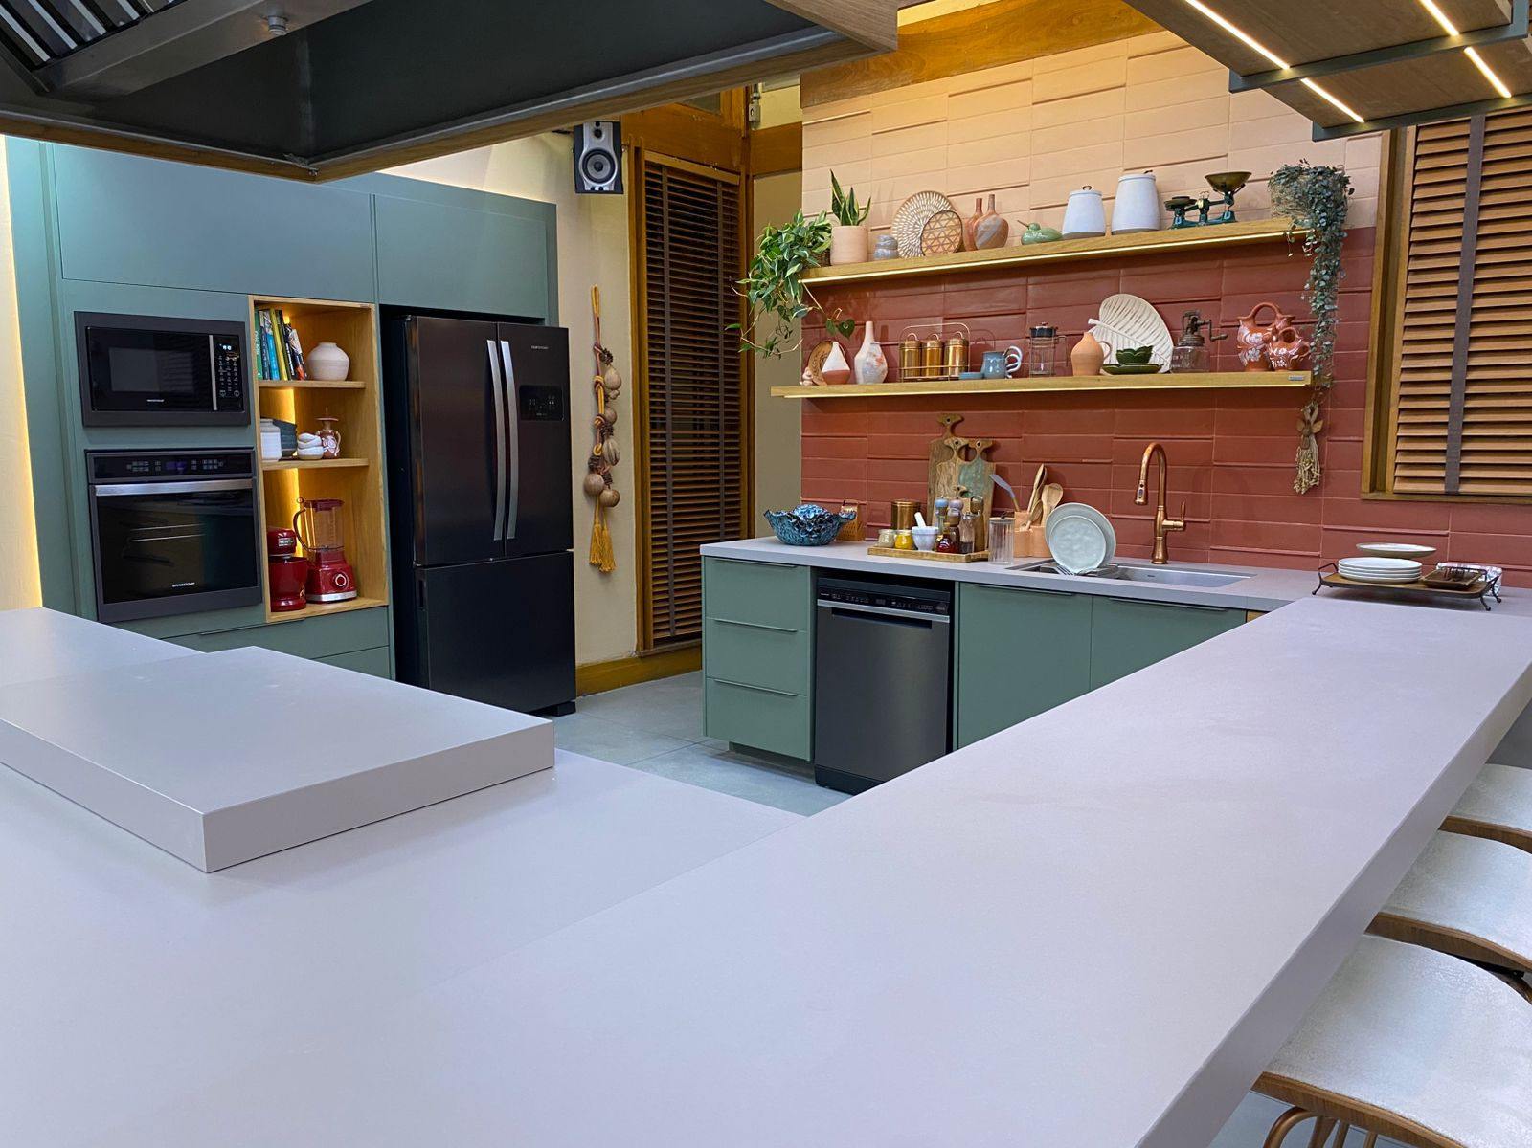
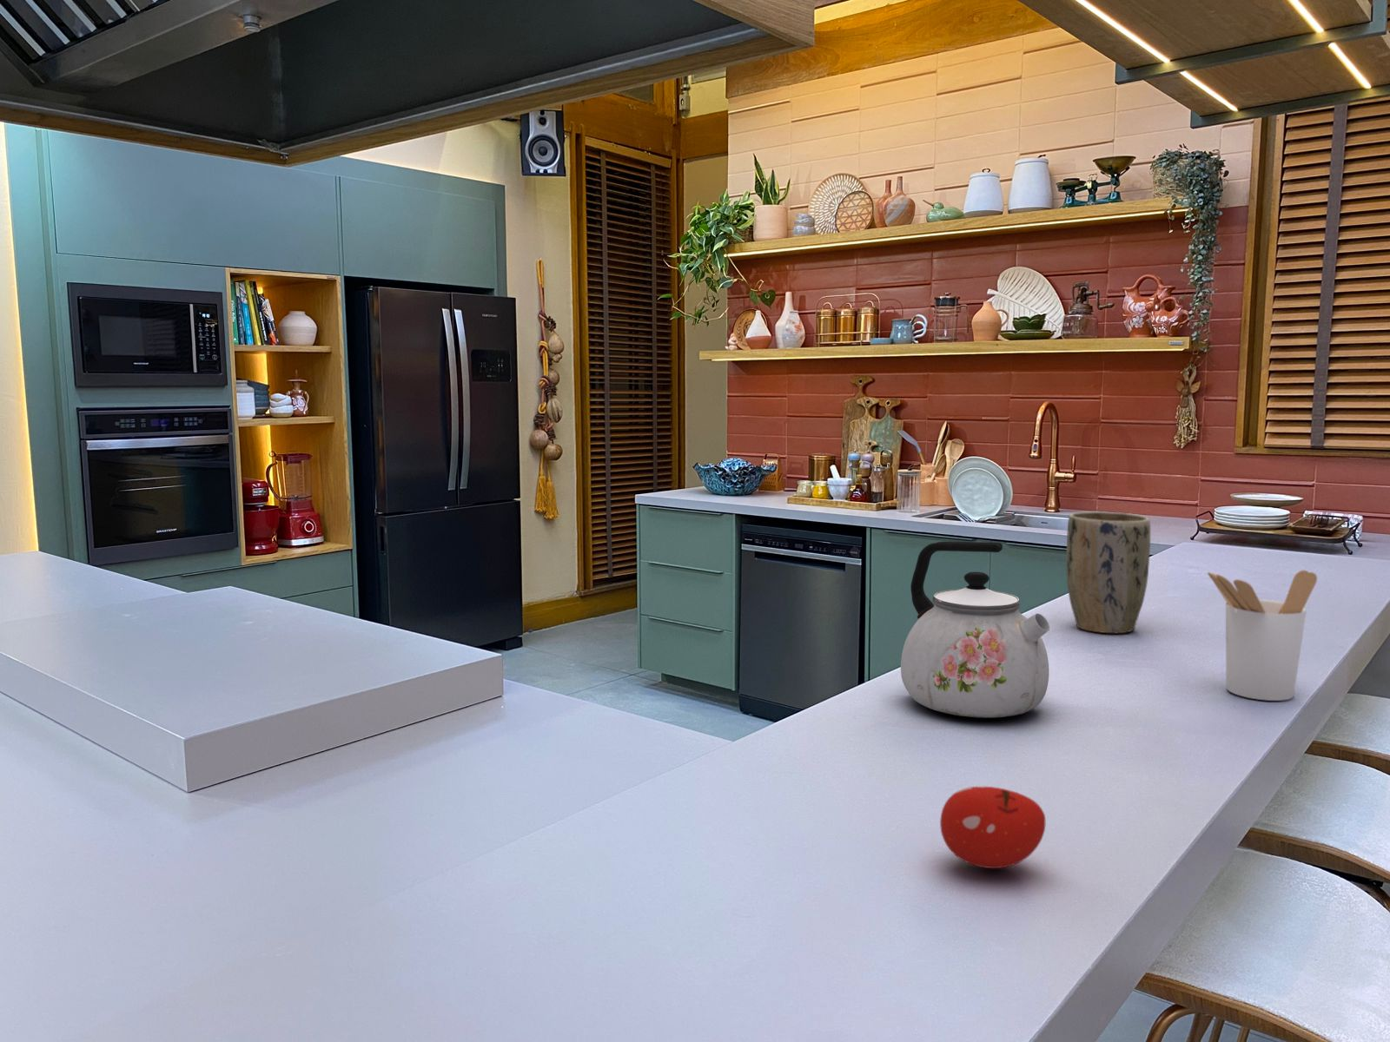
+ plant pot [1065,510,1151,634]
+ utensil holder [1207,569,1318,702]
+ kettle [900,541,1051,718]
+ fruit [939,786,1046,869]
